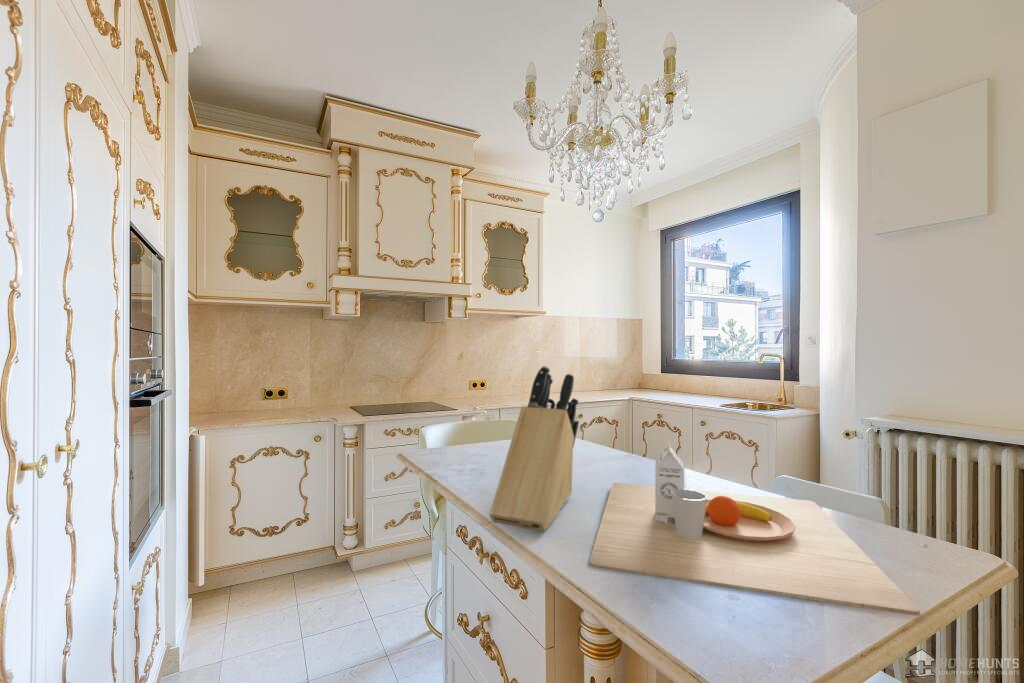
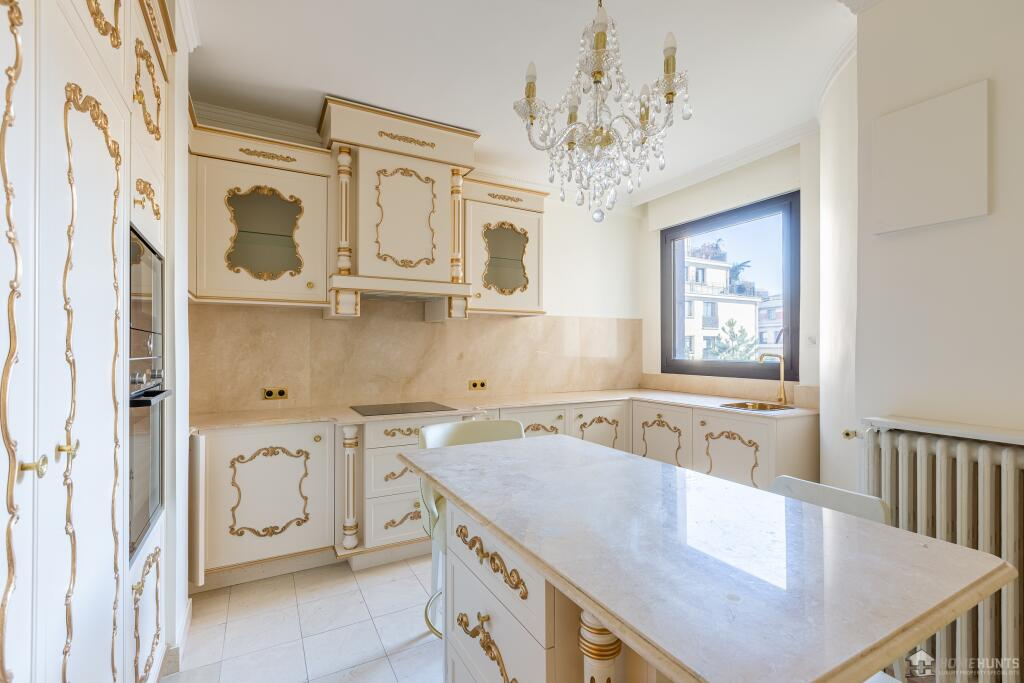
- knife block [489,365,580,532]
- cutting board [588,442,921,616]
